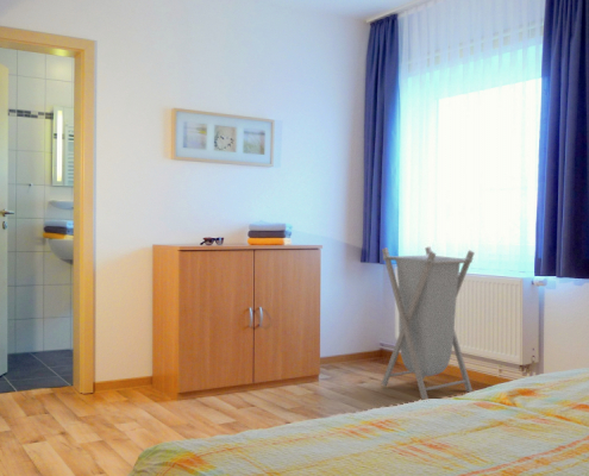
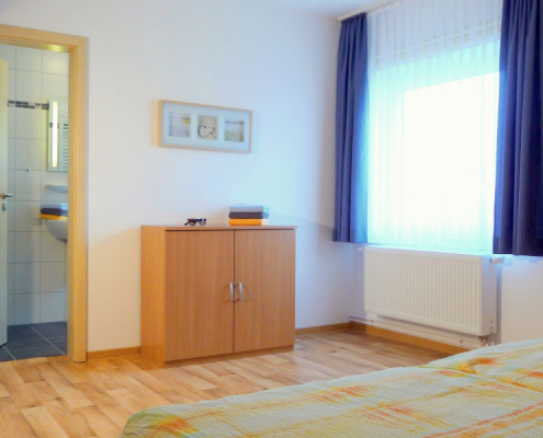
- laundry hamper [381,245,476,401]
